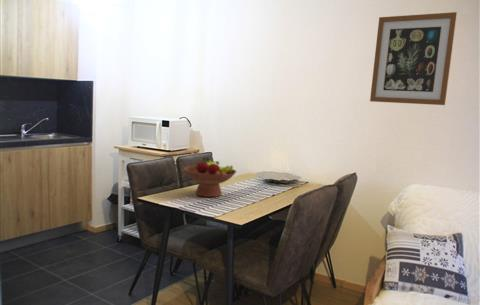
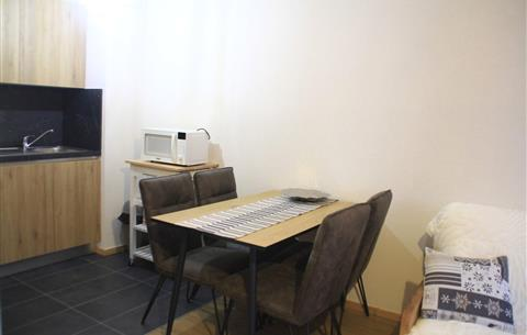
- fruit bowl [182,156,237,198]
- wall art [369,11,458,106]
